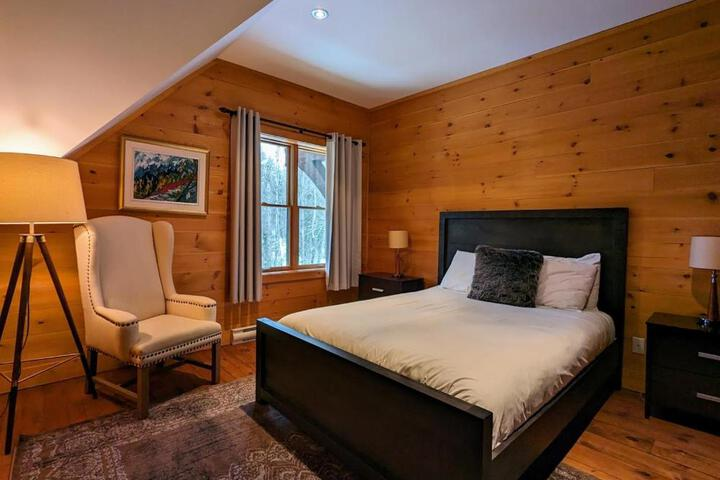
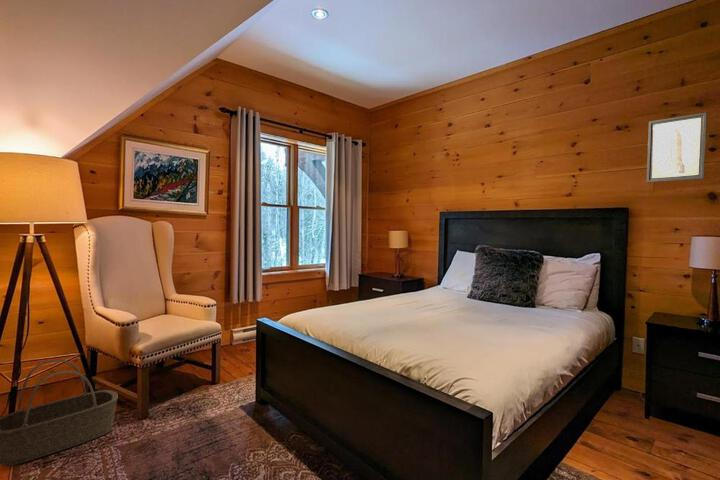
+ wall art [646,112,708,184]
+ basket [0,359,119,467]
